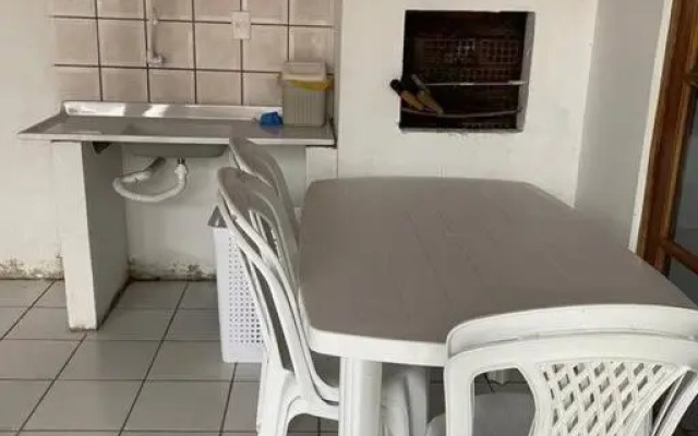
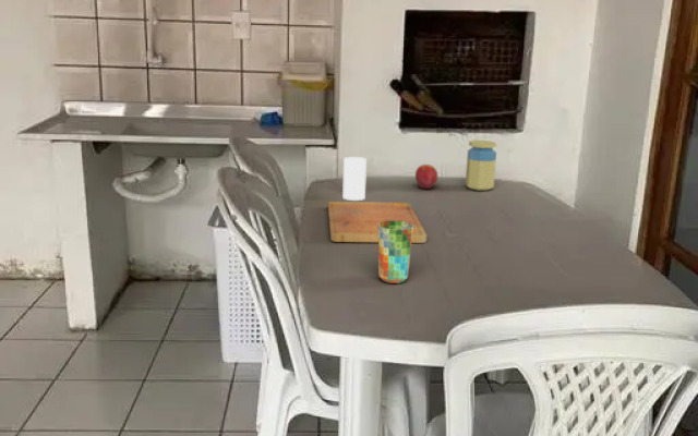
+ jar [465,140,497,192]
+ fruit [414,164,438,190]
+ cup [377,220,413,284]
+ cup [341,156,368,202]
+ cutting board [327,201,428,244]
